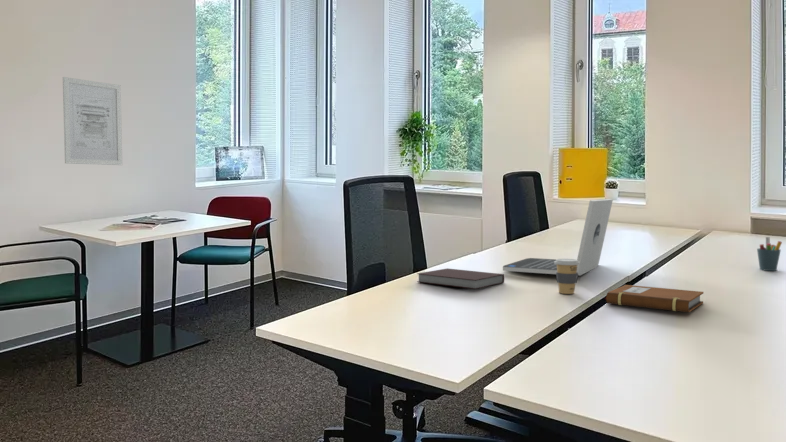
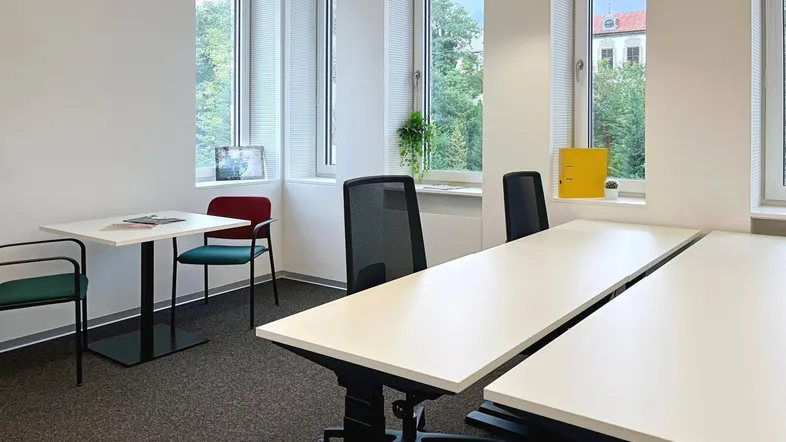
- notebook [416,267,505,290]
- pen holder [756,236,783,272]
- notebook [604,284,704,313]
- laptop [502,198,614,277]
- wall art [62,76,123,166]
- coffee cup [554,258,580,295]
